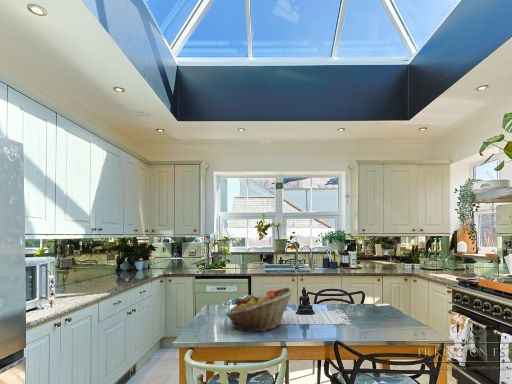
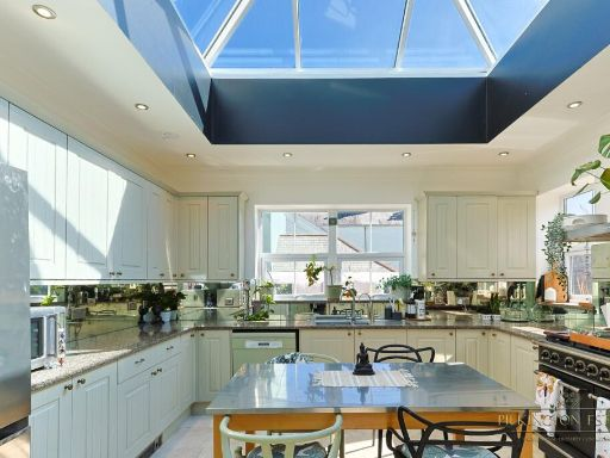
- fruit basket [225,286,294,333]
